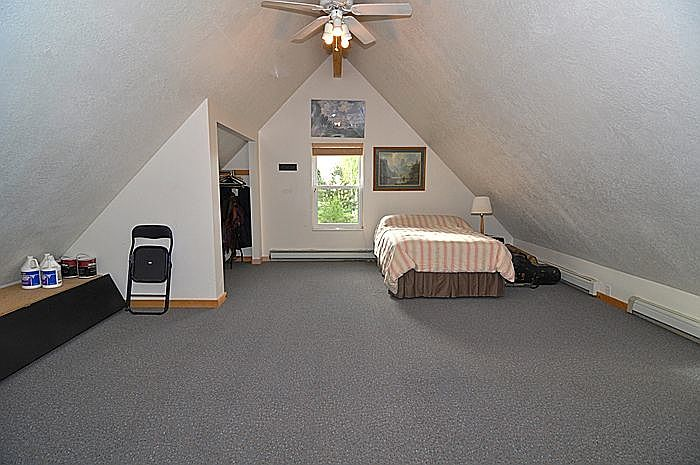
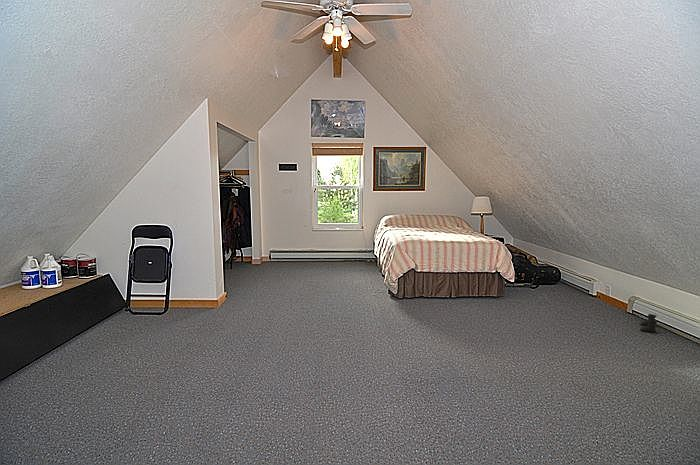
+ boots [639,313,659,334]
